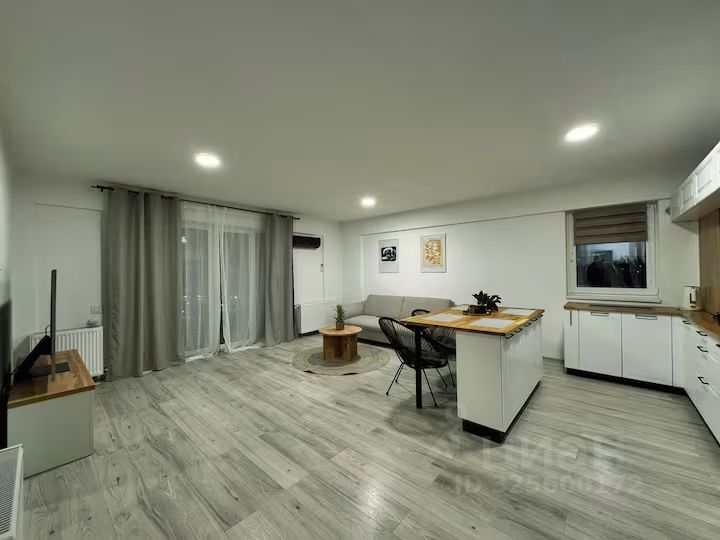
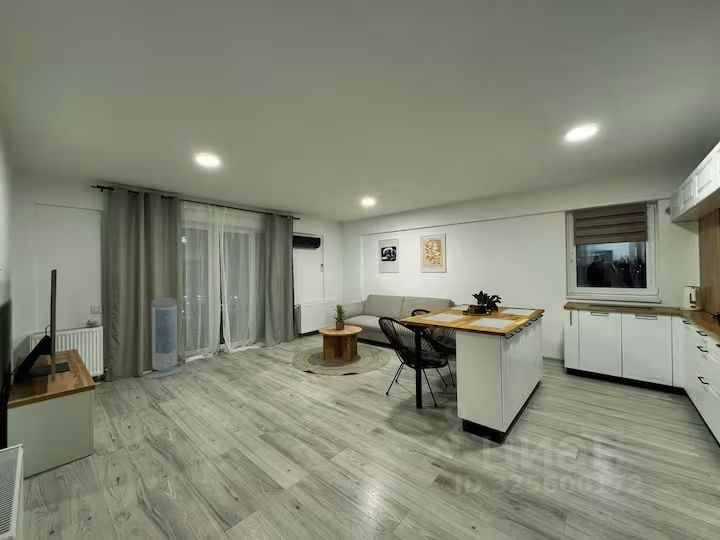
+ air purifier [144,297,185,380]
